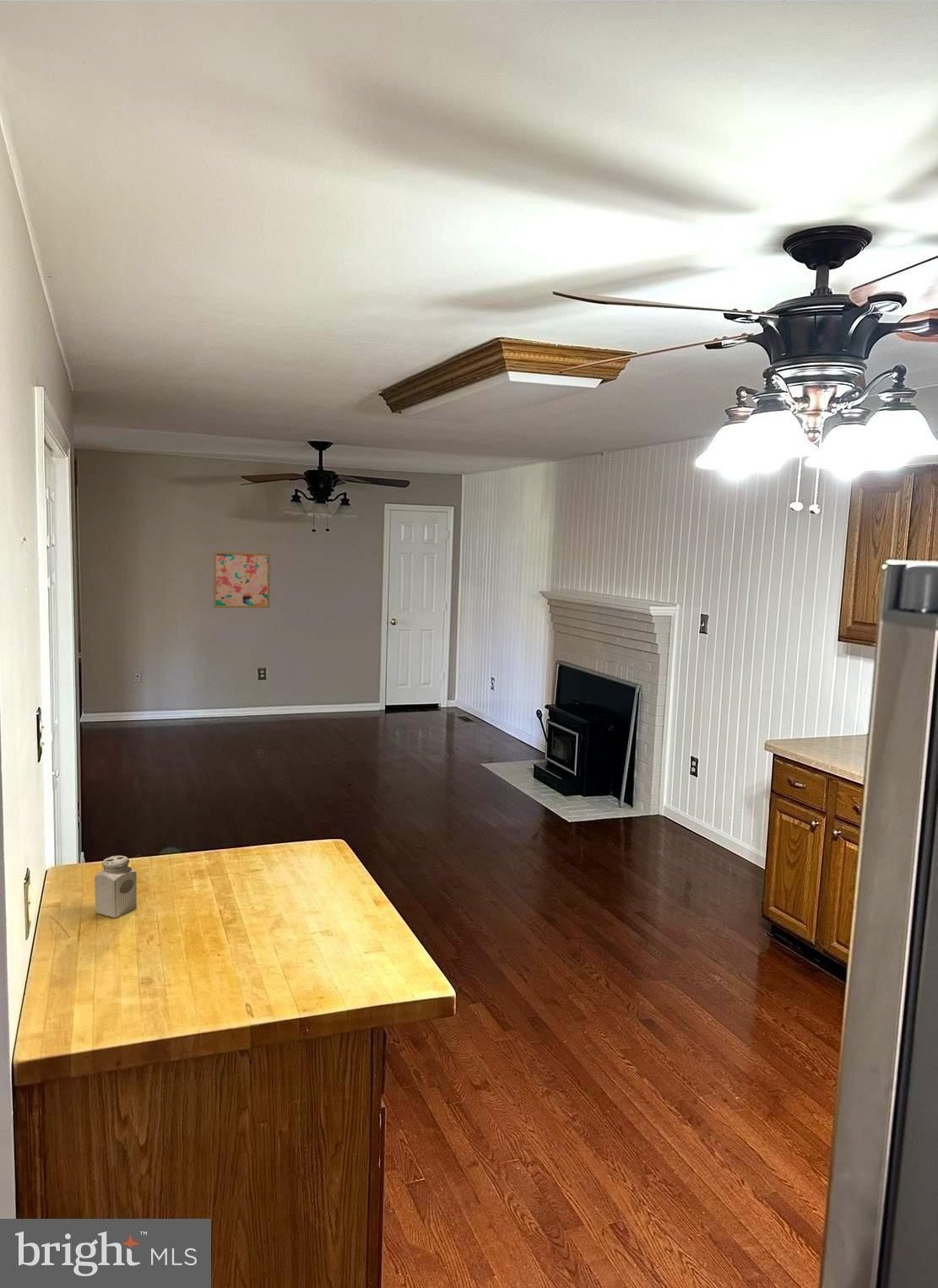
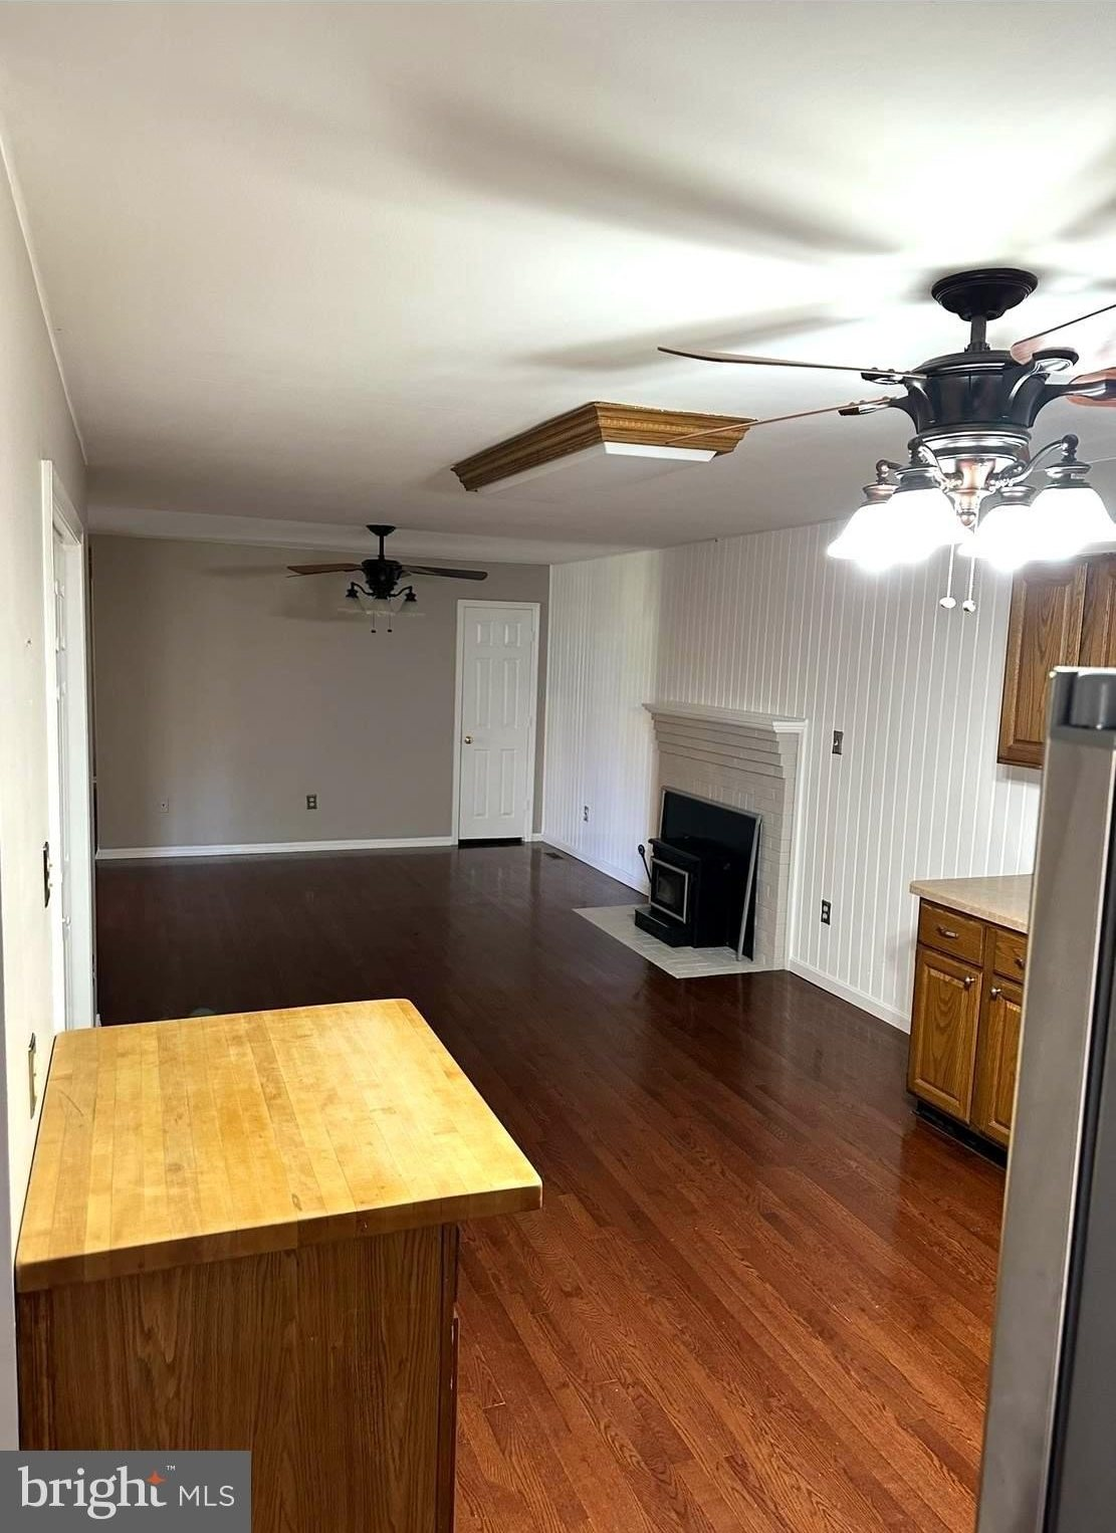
- wall art [212,551,271,609]
- salt shaker [94,855,138,918]
